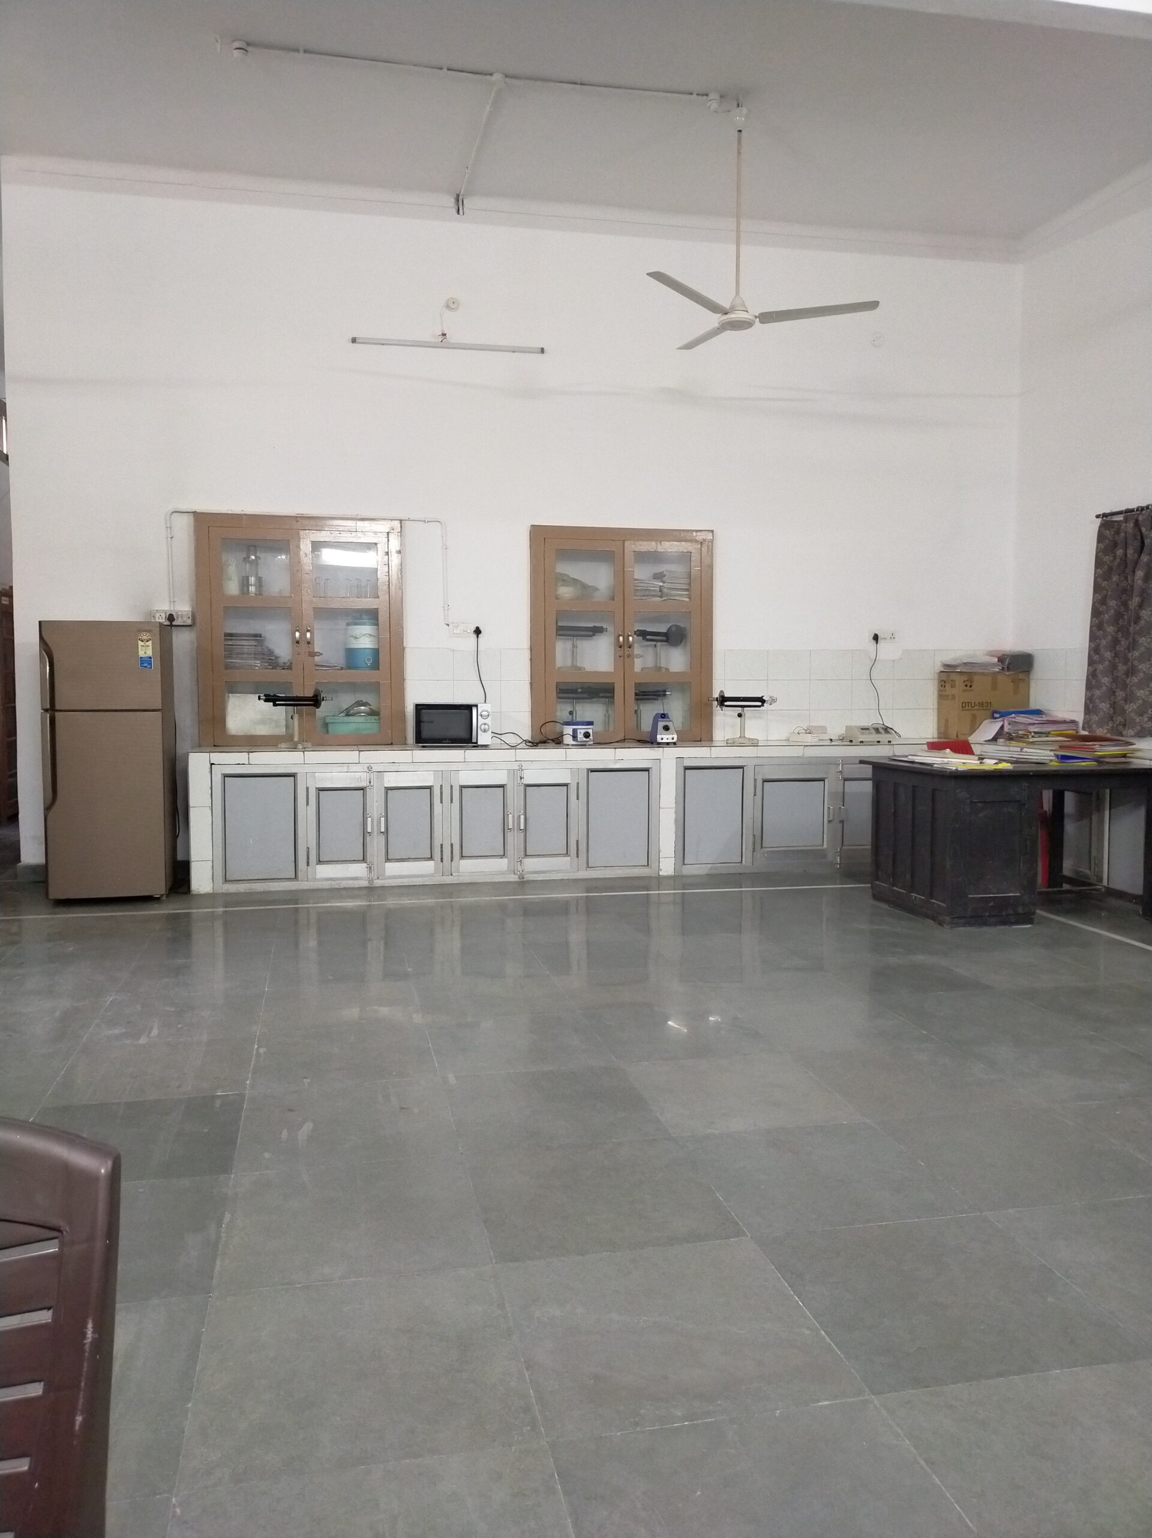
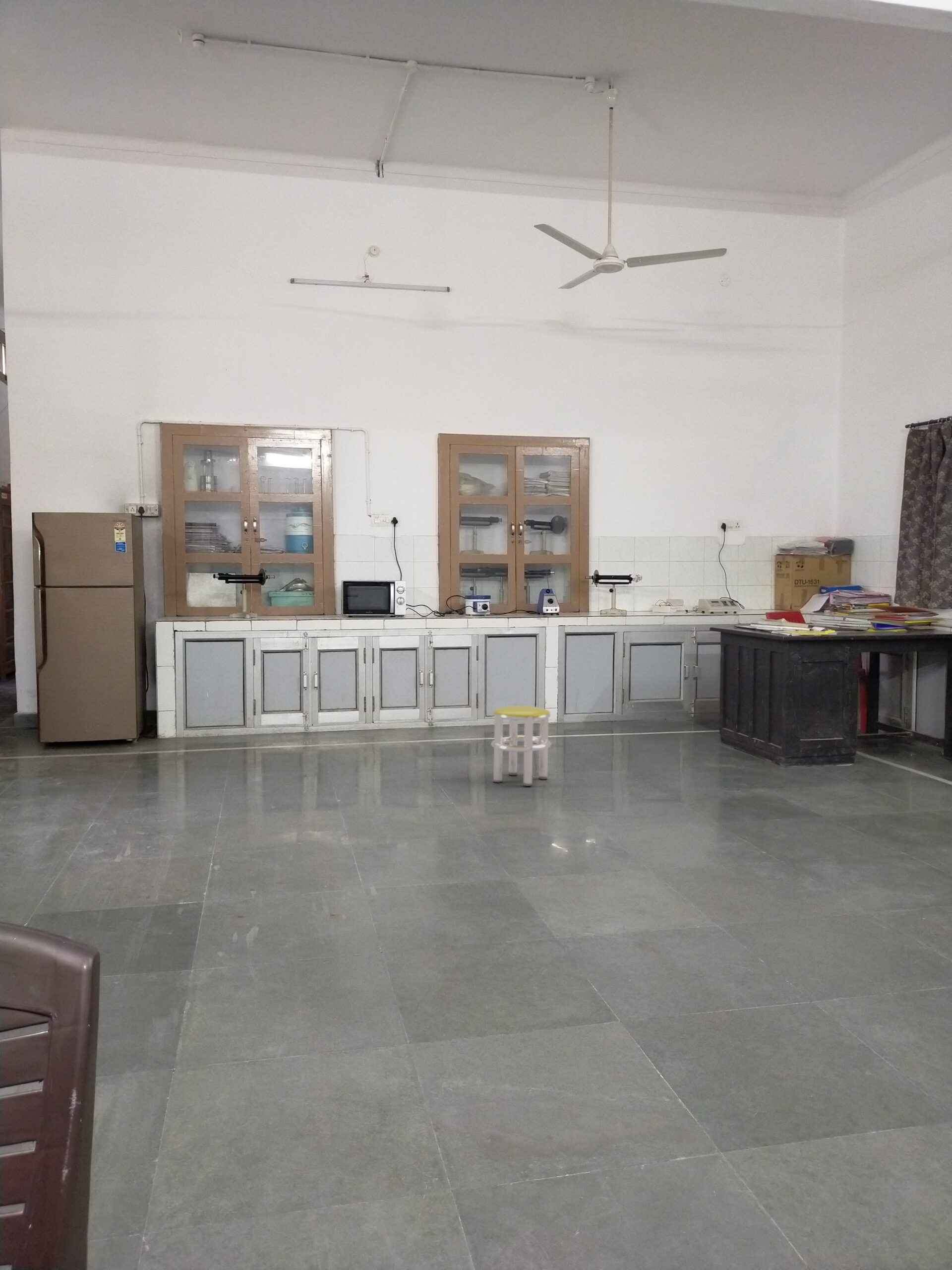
+ stool [490,705,552,787]
